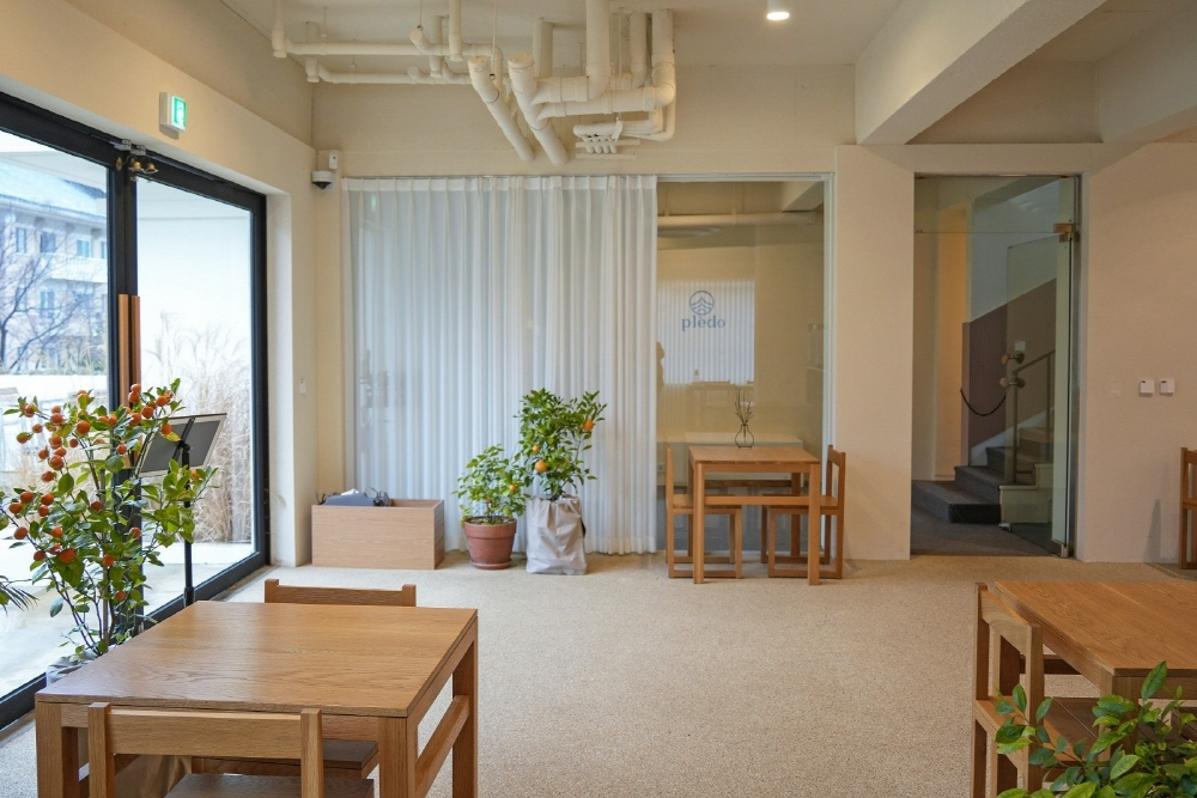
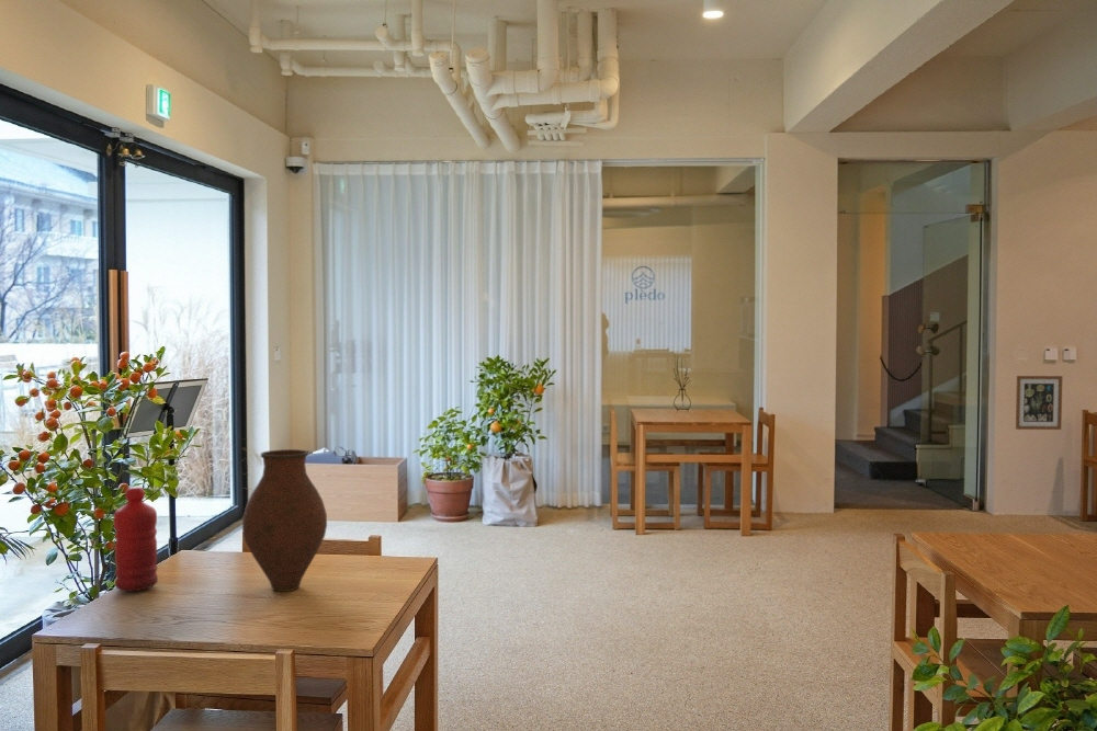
+ water bottle [113,486,159,592]
+ vase [241,448,328,593]
+ wall art [1015,375,1064,431]
